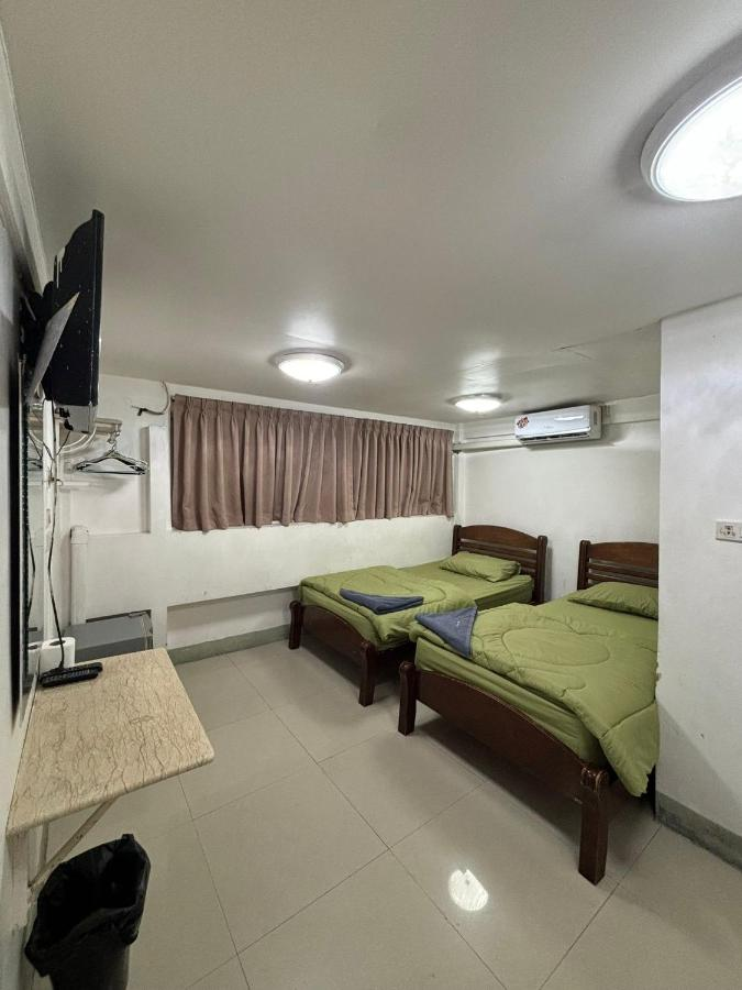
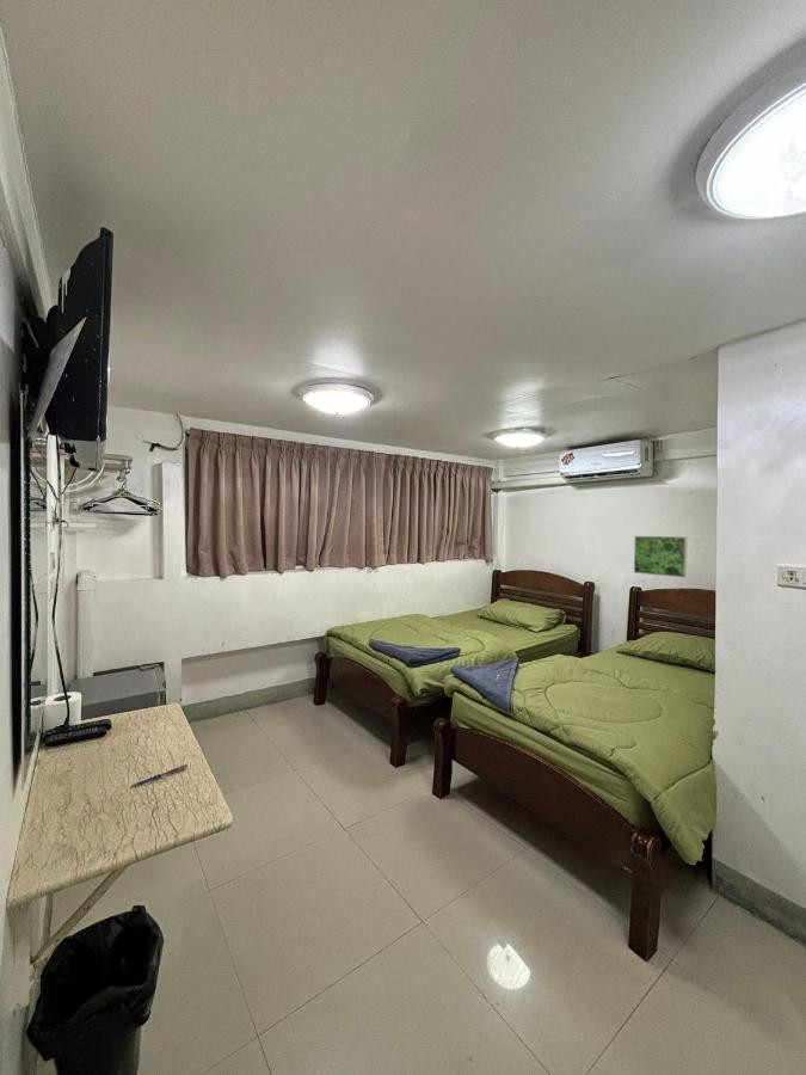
+ pen [130,763,189,788]
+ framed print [633,535,688,578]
